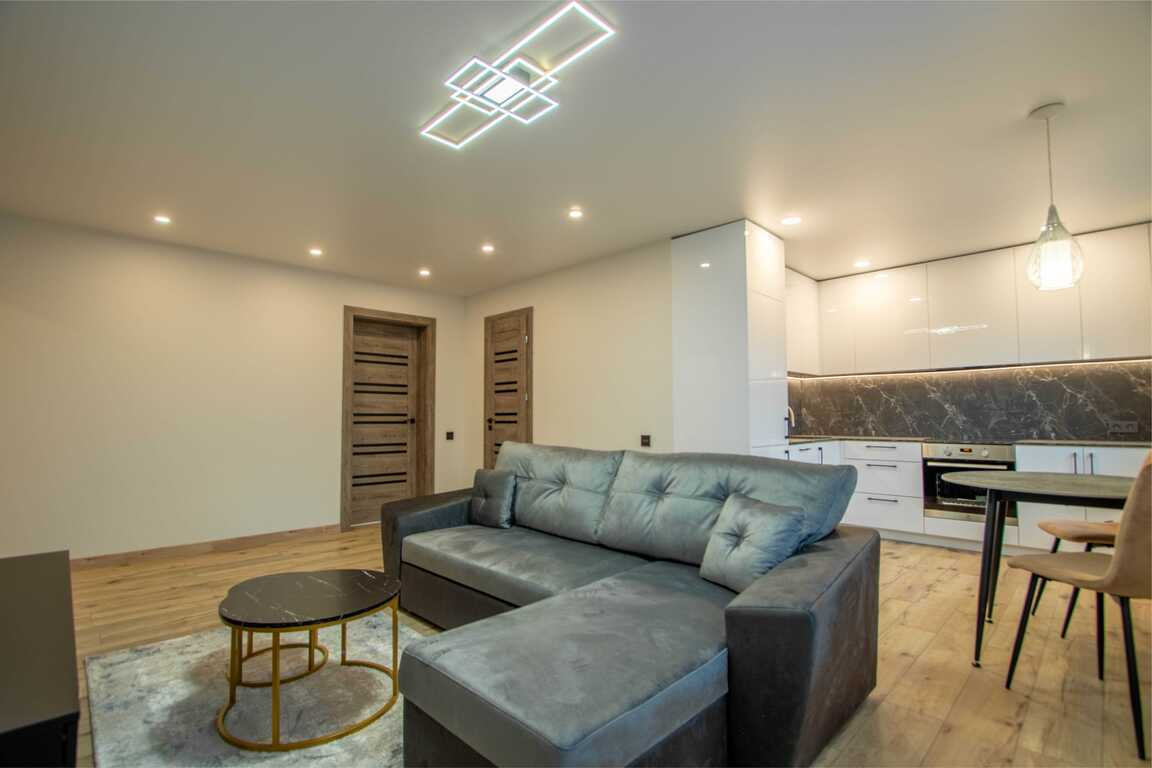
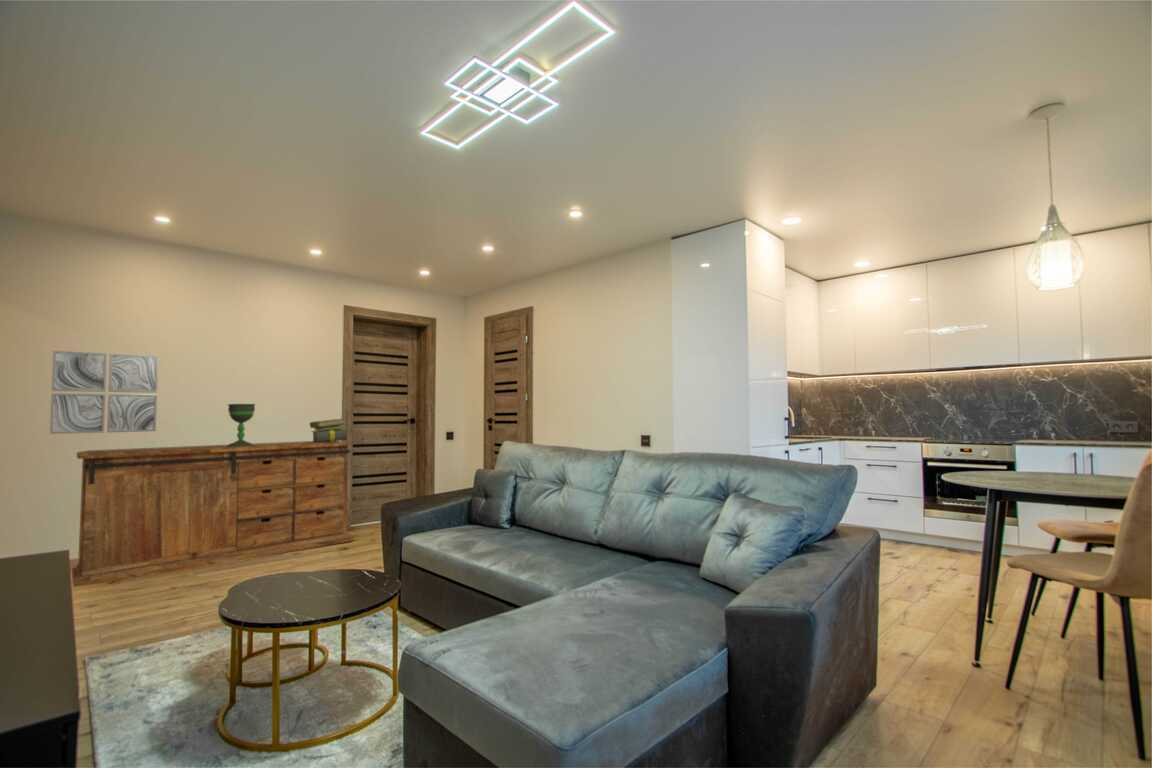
+ stack of books [309,418,348,443]
+ sideboard [71,440,355,588]
+ wall art [49,350,159,435]
+ chalice [226,403,257,446]
